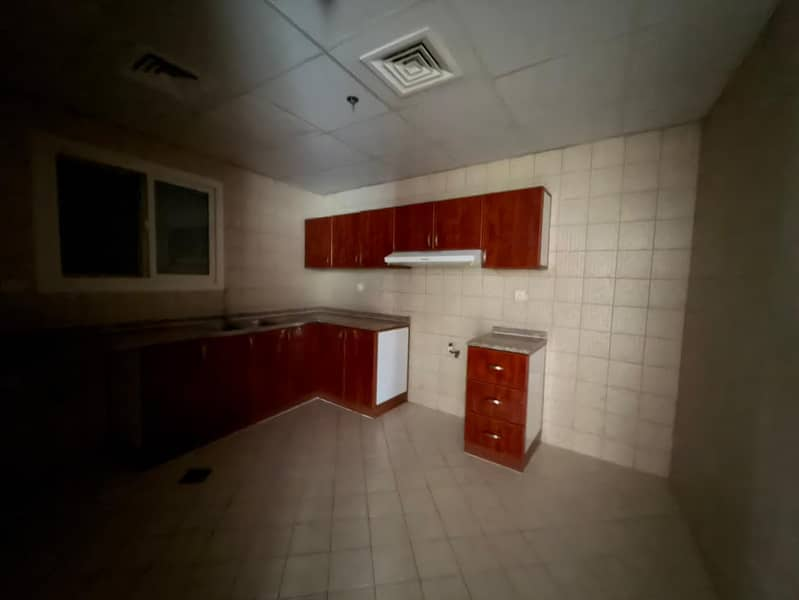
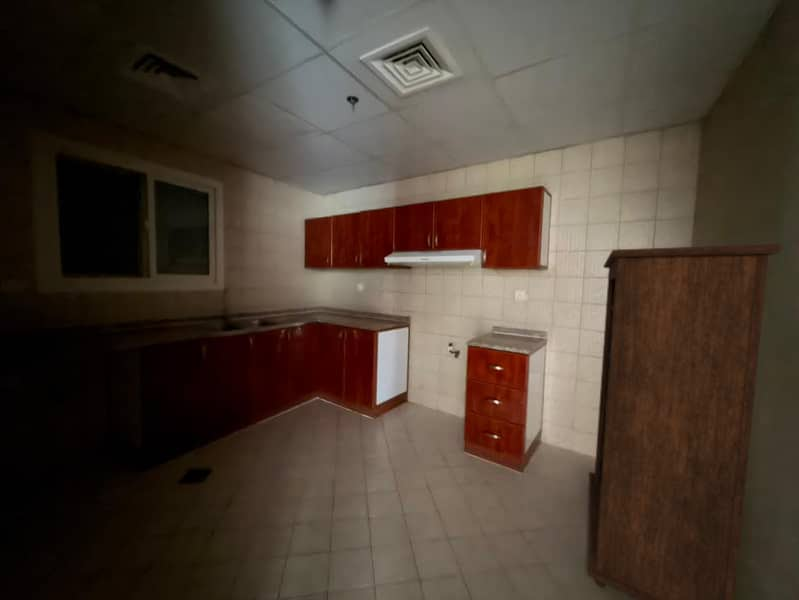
+ bookshelf [588,243,785,600]
